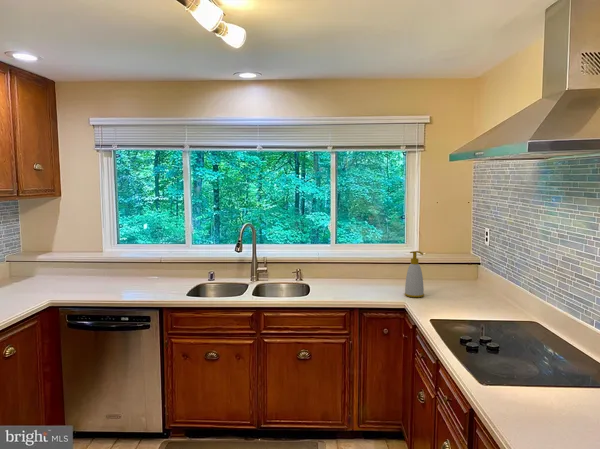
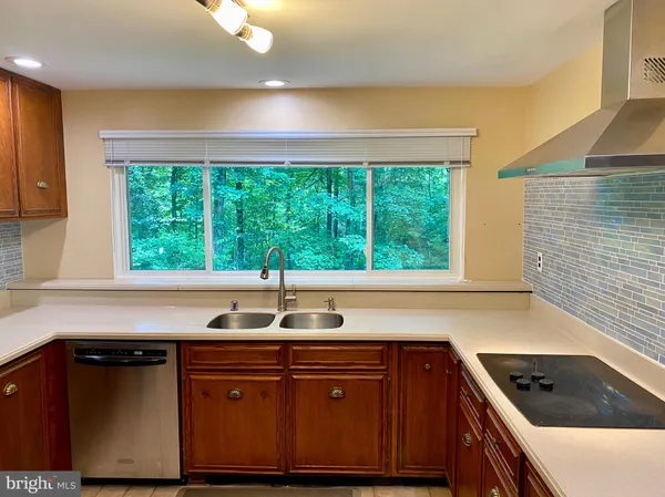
- soap bottle [404,250,425,298]
